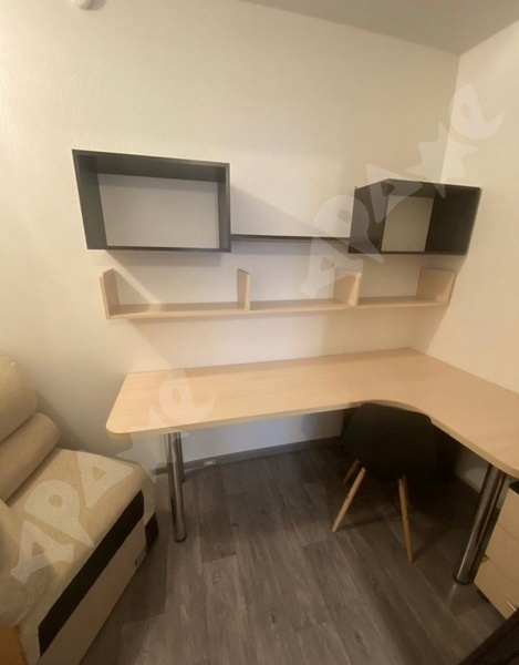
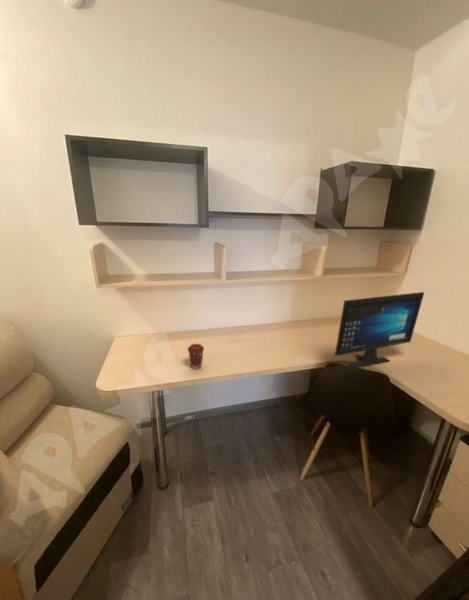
+ computer monitor [334,291,425,370]
+ coffee cup [187,343,205,371]
